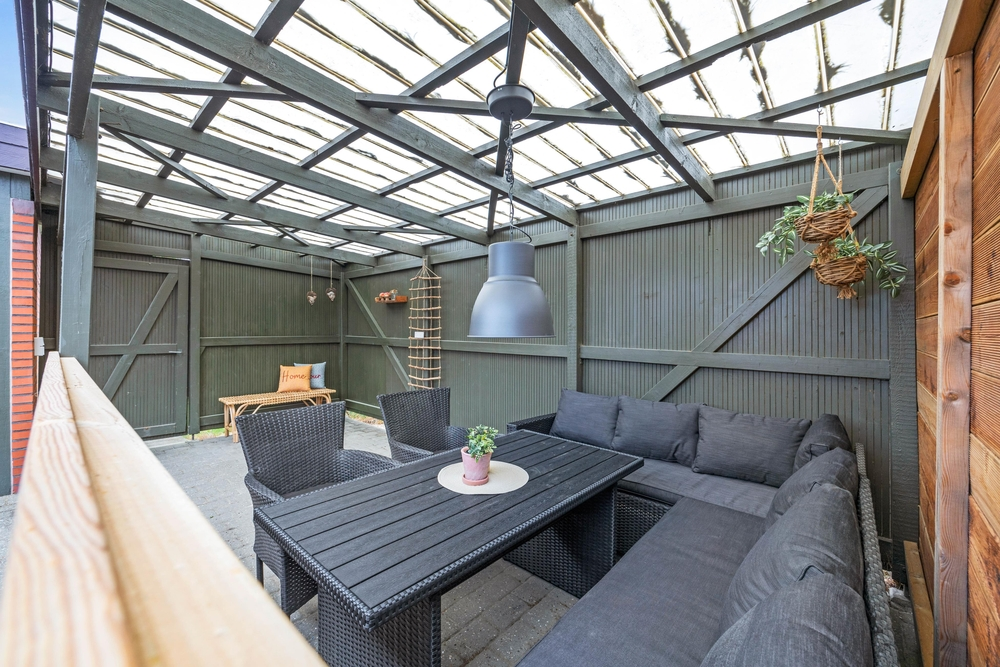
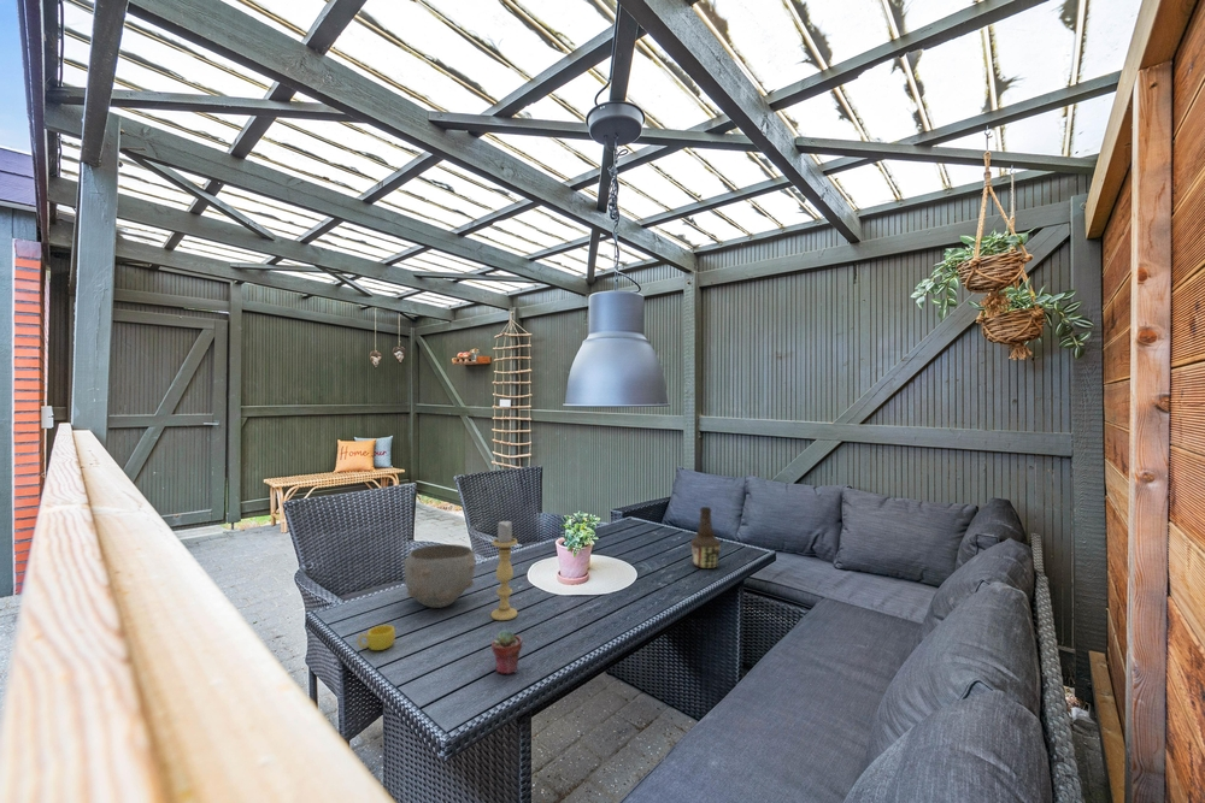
+ potted succulent [490,628,523,675]
+ cup [357,624,396,651]
+ bottle [689,506,722,569]
+ bowl [401,543,477,609]
+ candle holder [490,520,518,621]
